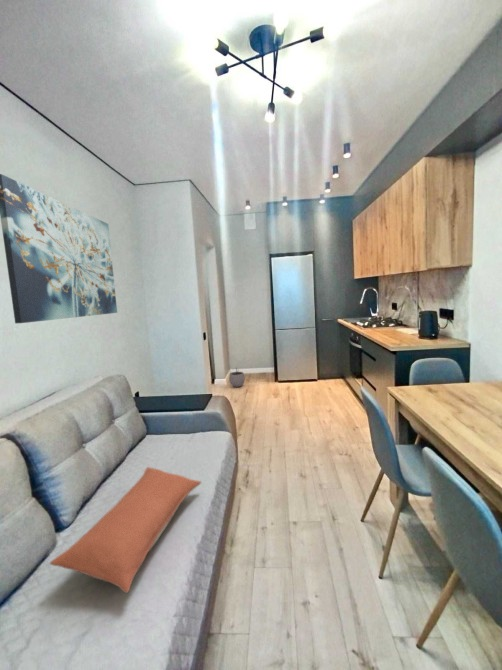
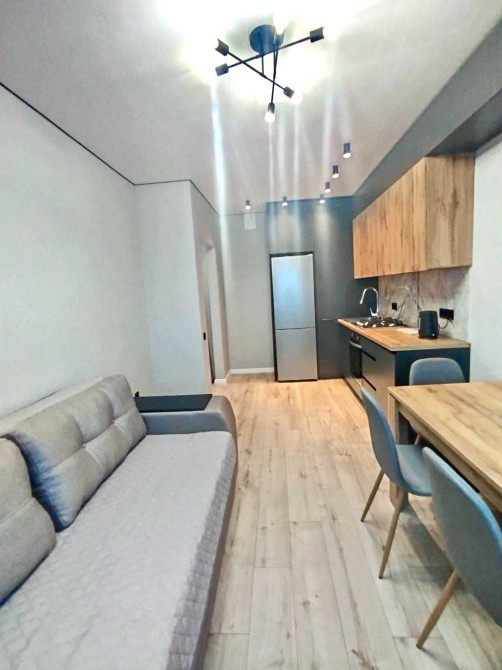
- plant pot [228,368,246,388]
- wall art [0,173,118,325]
- pillow [49,466,202,594]
